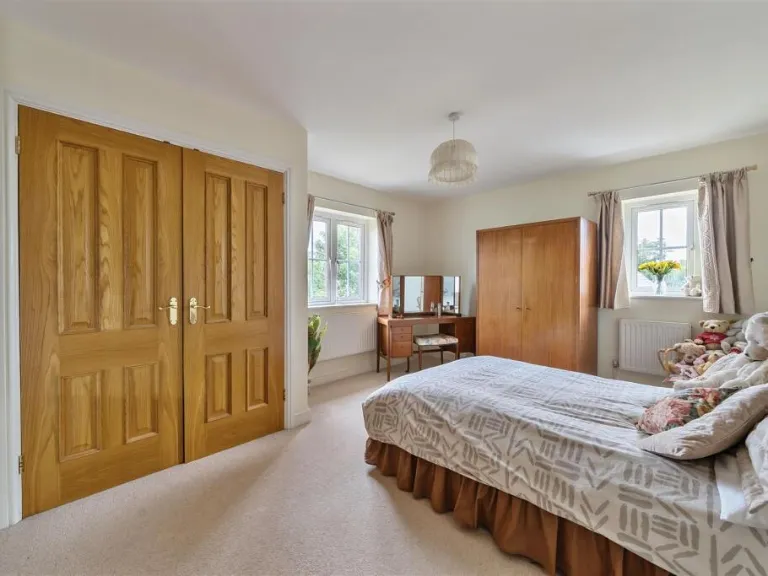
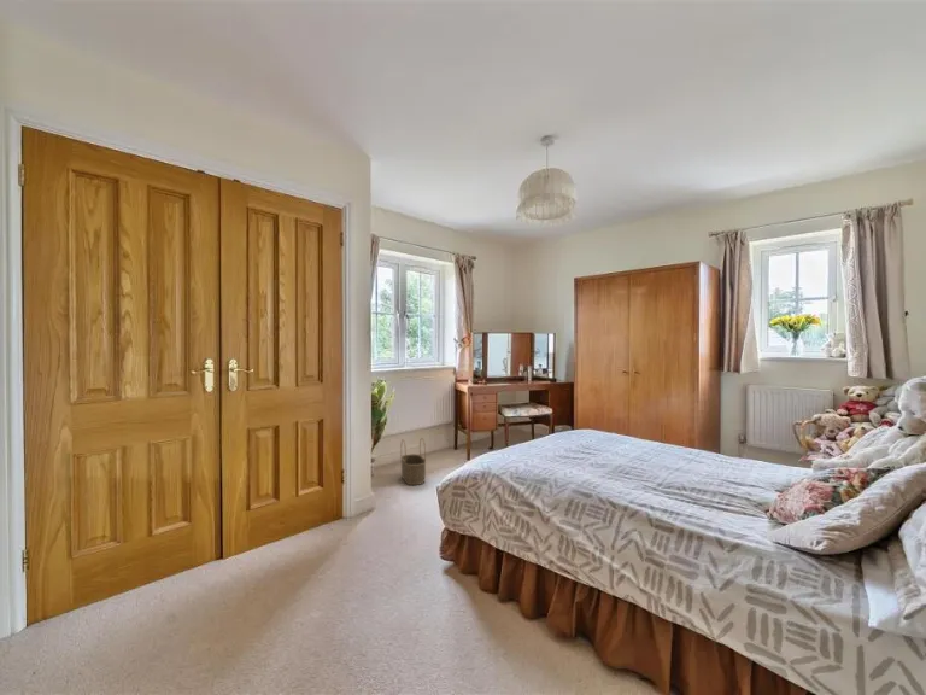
+ wicker basket [399,437,427,486]
